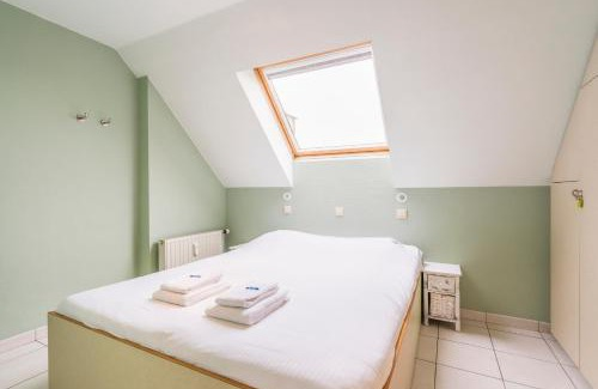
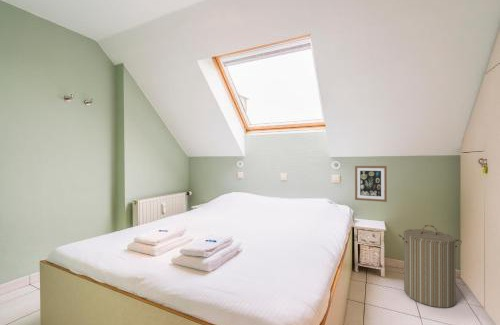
+ wall art [354,165,388,203]
+ laundry hamper [397,224,463,309]
